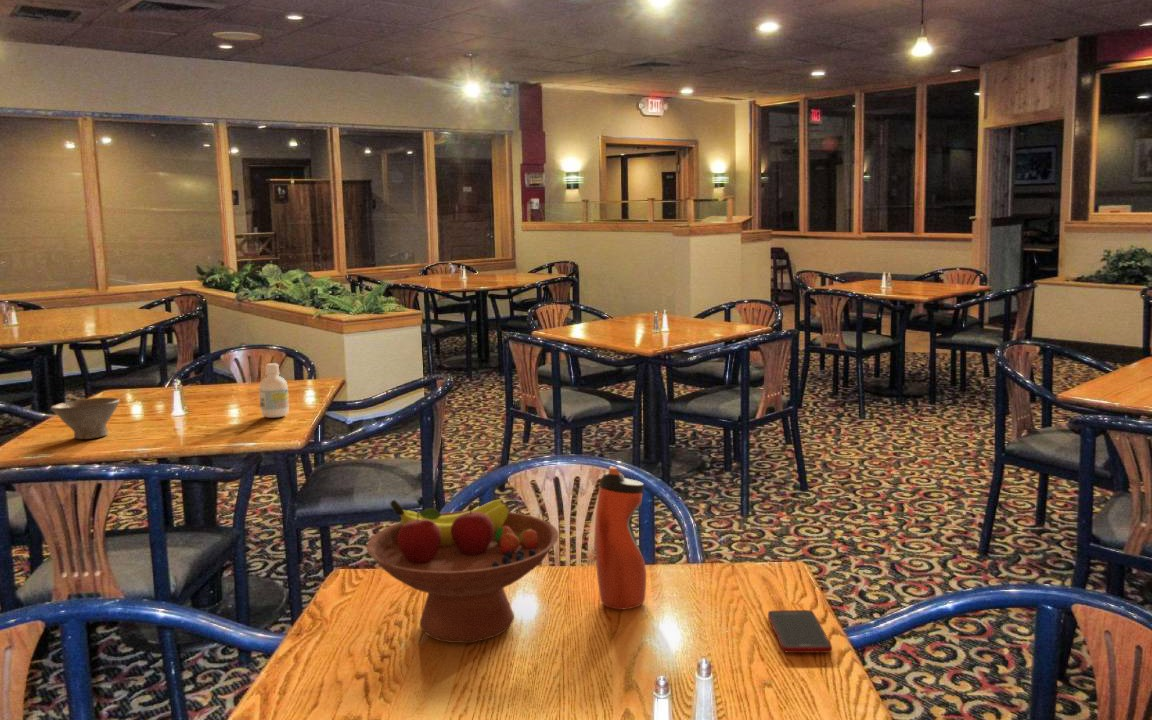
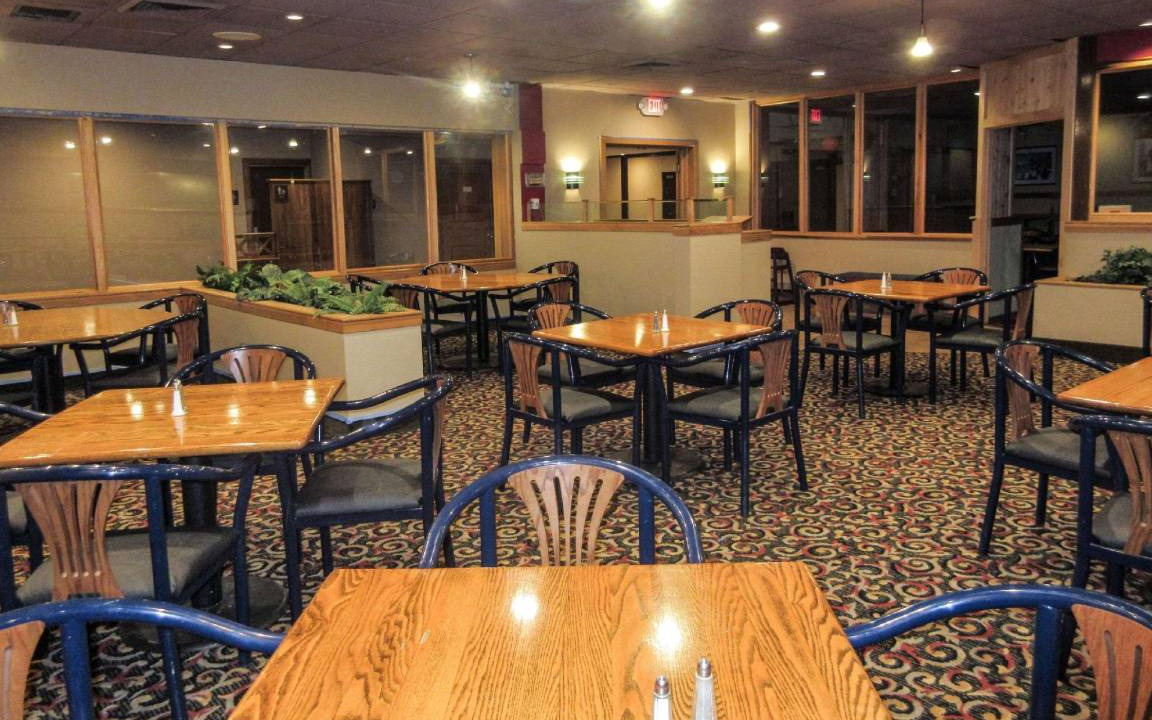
- bottle [258,362,290,419]
- bowl [50,397,121,440]
- water bottle [594,466,647,611]
- cell phone [767,609,833,654]
- fruit bowl [366,499,560,644]
